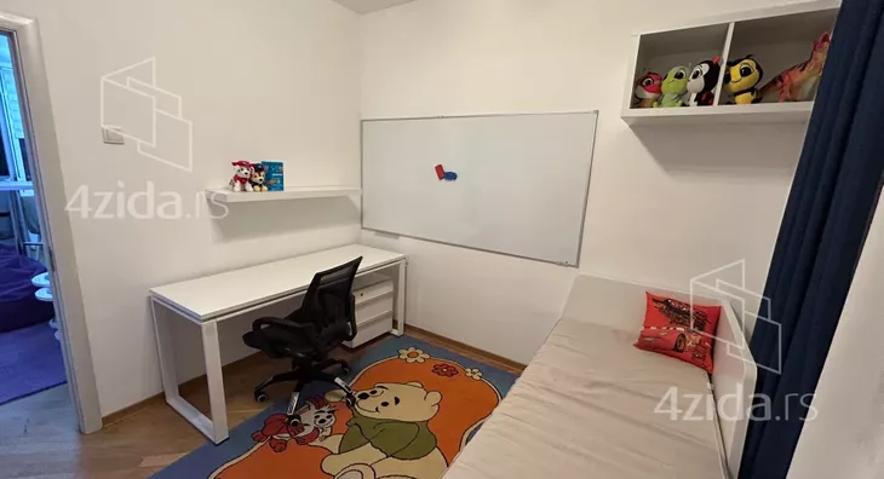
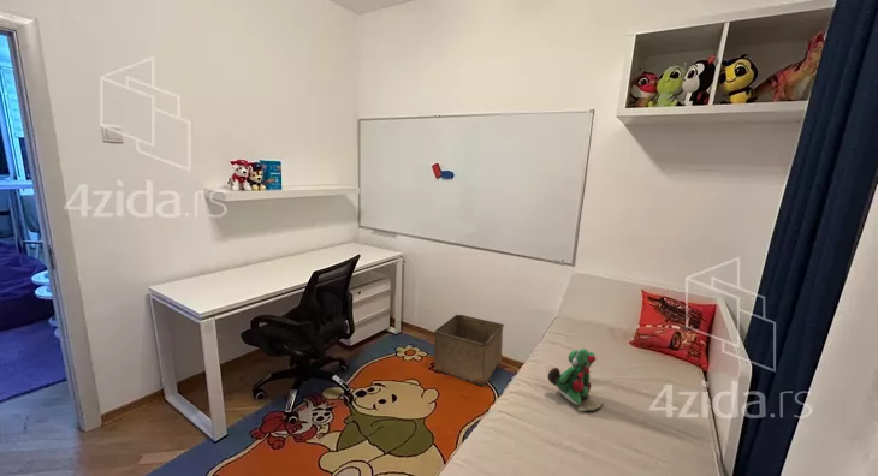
+ storage bin [433,314,505,387]
+ stuffed toy [546,347,605,412]
